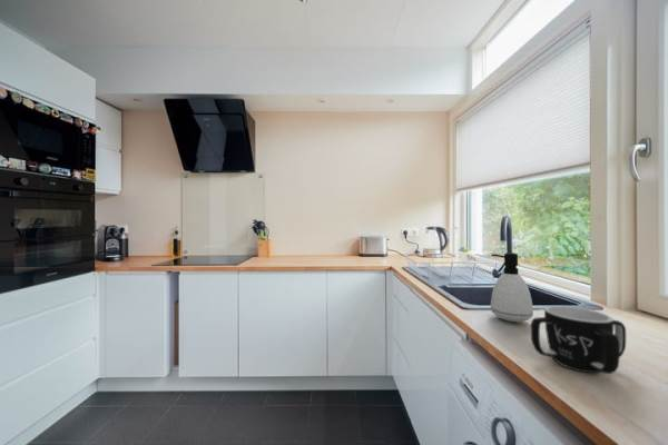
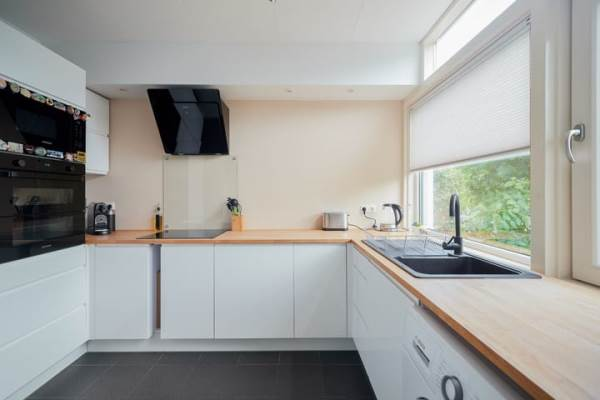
- mug [530,305,627,375]
- soap dispenser [490,251,534,323]
